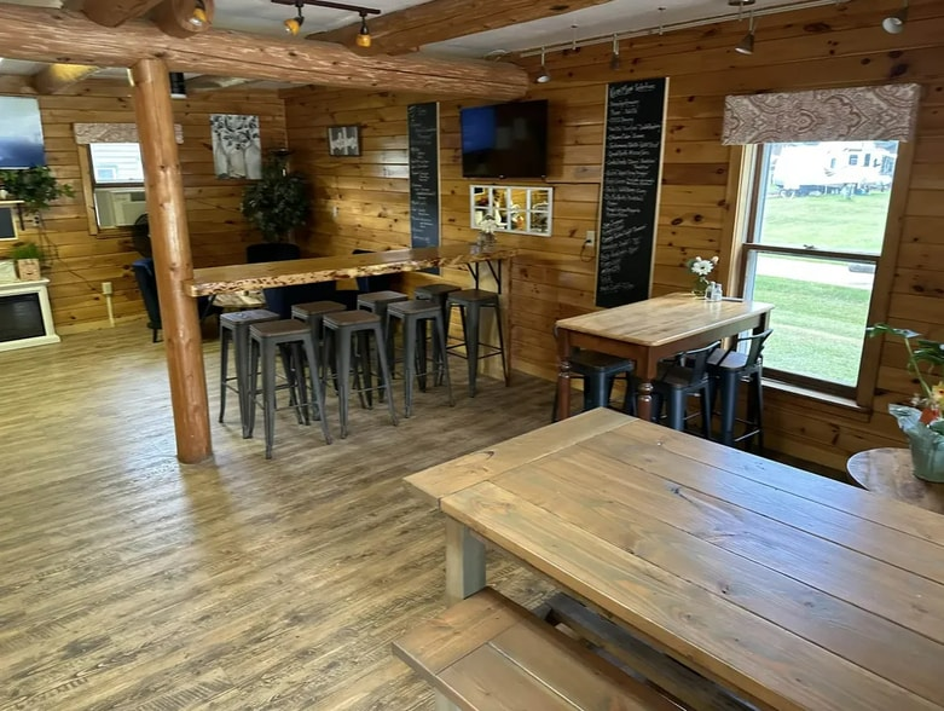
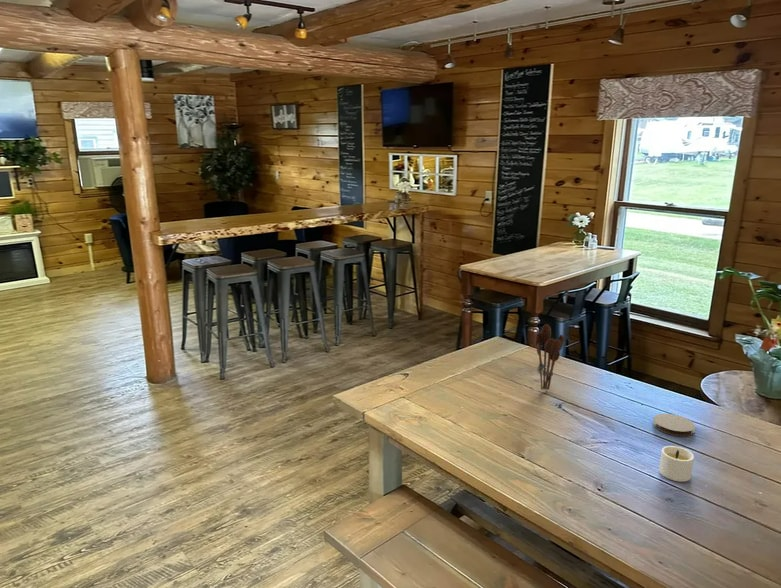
+ utensil holder [535,323,565,393]
+ coaster [652,413,696,437]
+ candle [658,445,695,483]
